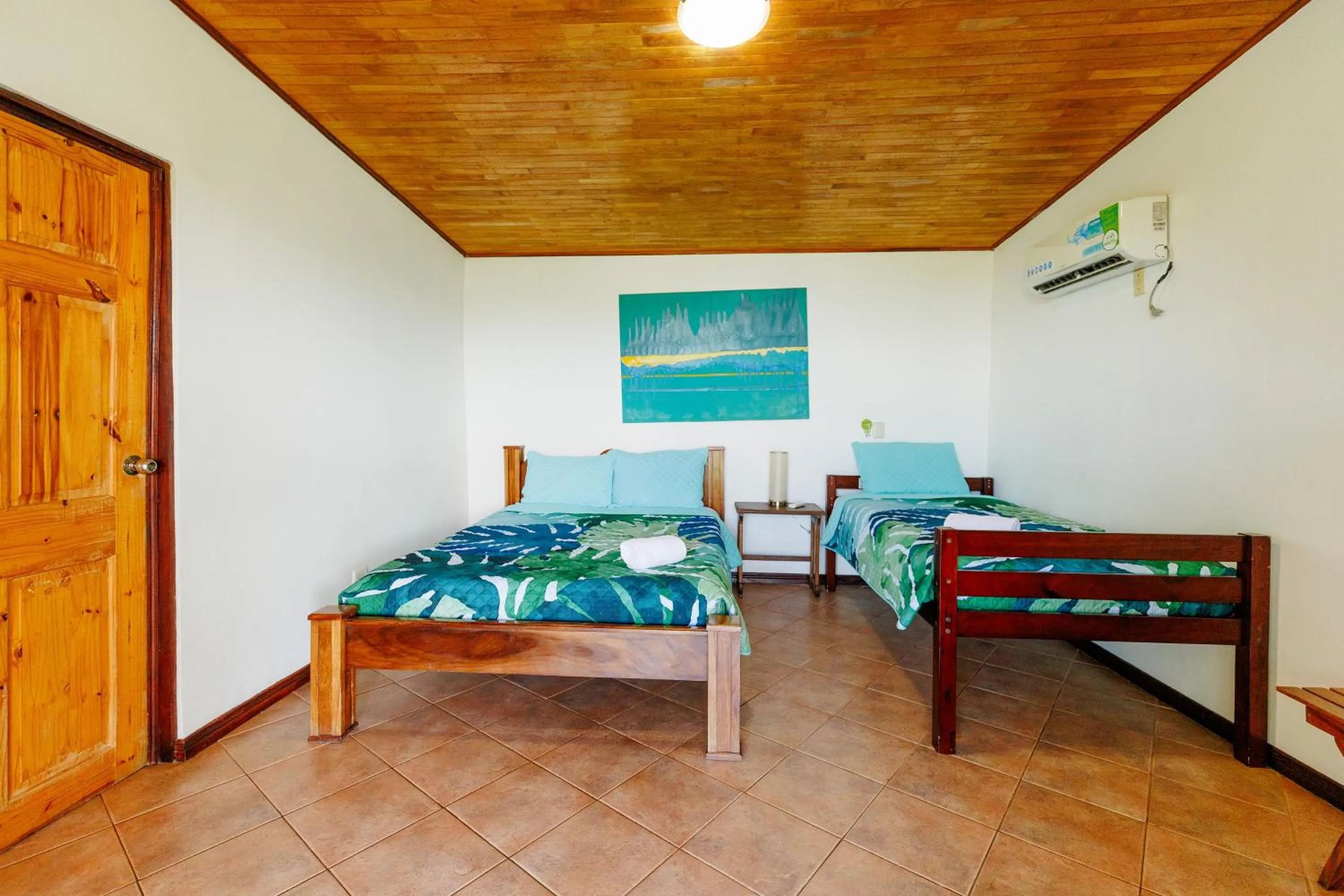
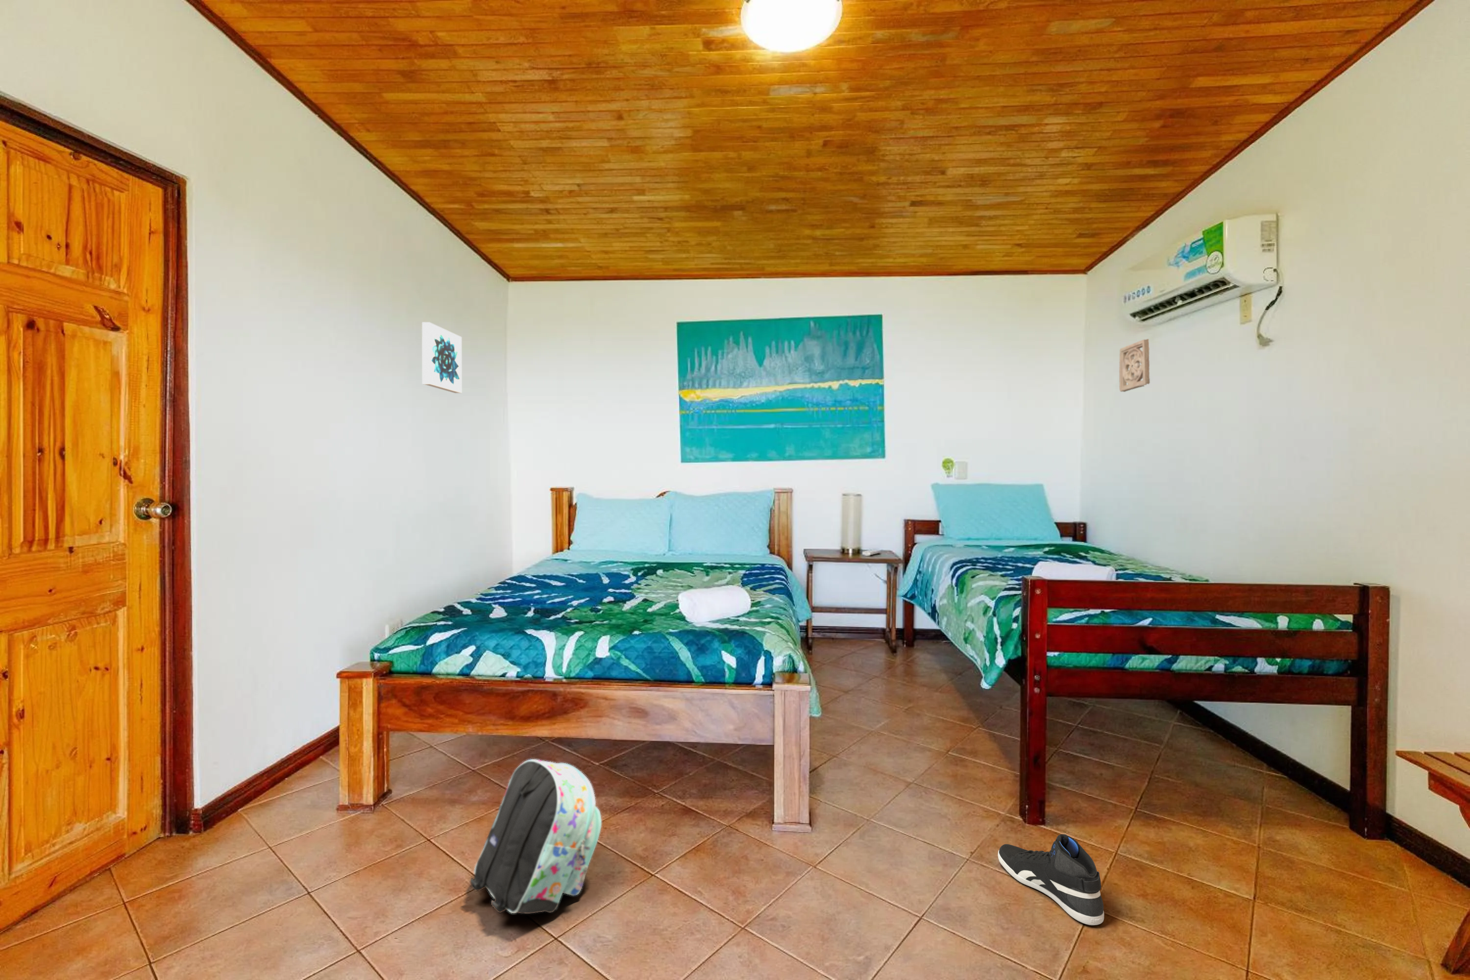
+ backpack [470,759,603,914]
+ wall ornament [1119,339,1151,393]
+ sneaker [998,833,1105,925]
+ wall art [421,322,462,394]
